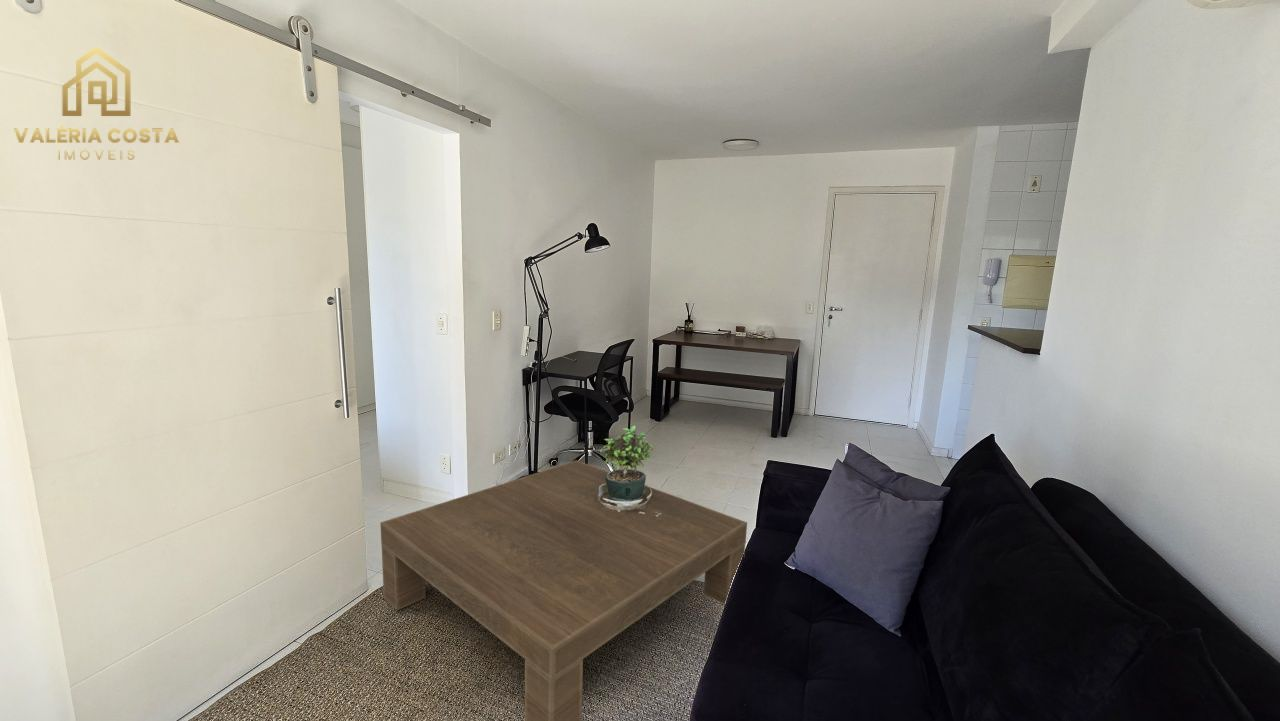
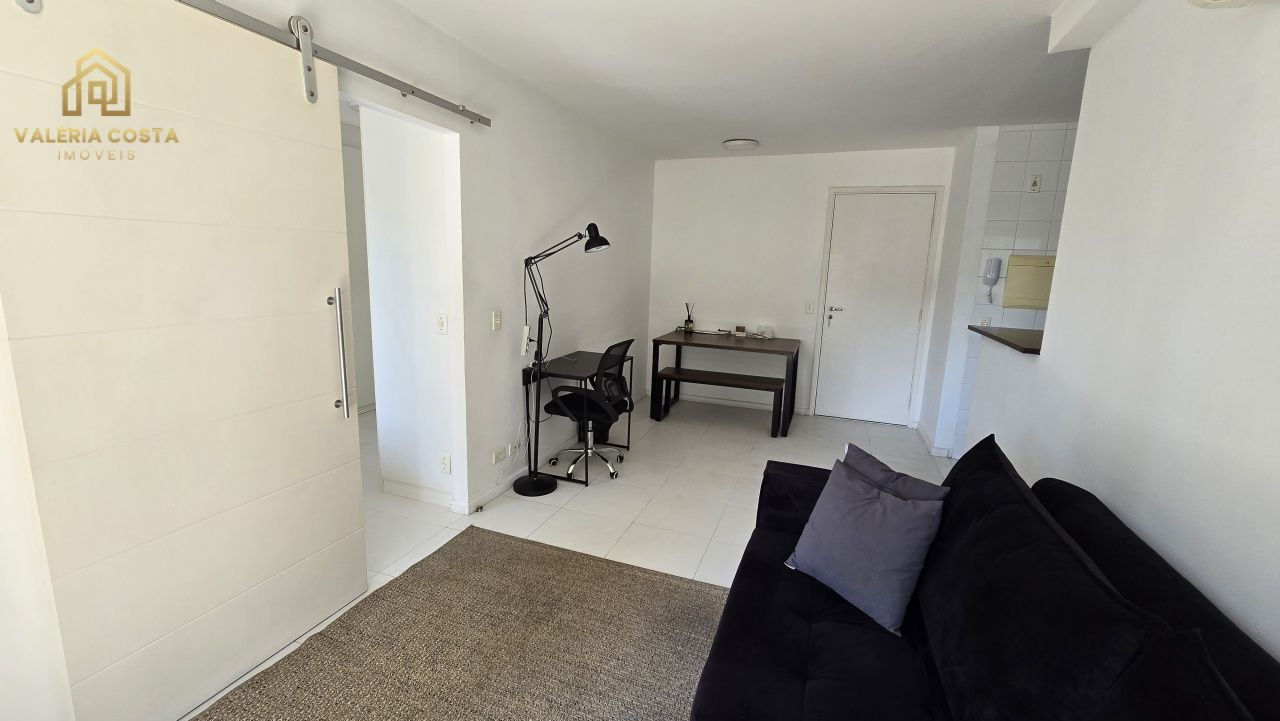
- coffee table [379,459,748,721]
- potted plant [598,424,660,516]
